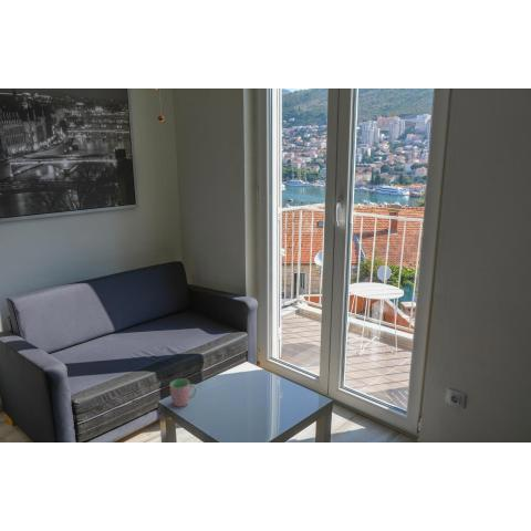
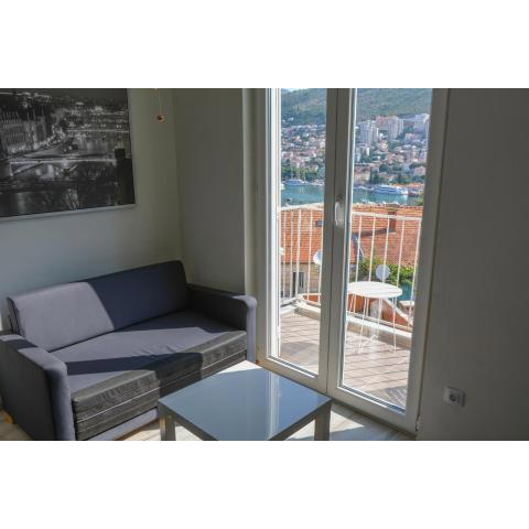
- cup [169,378,198,408]
